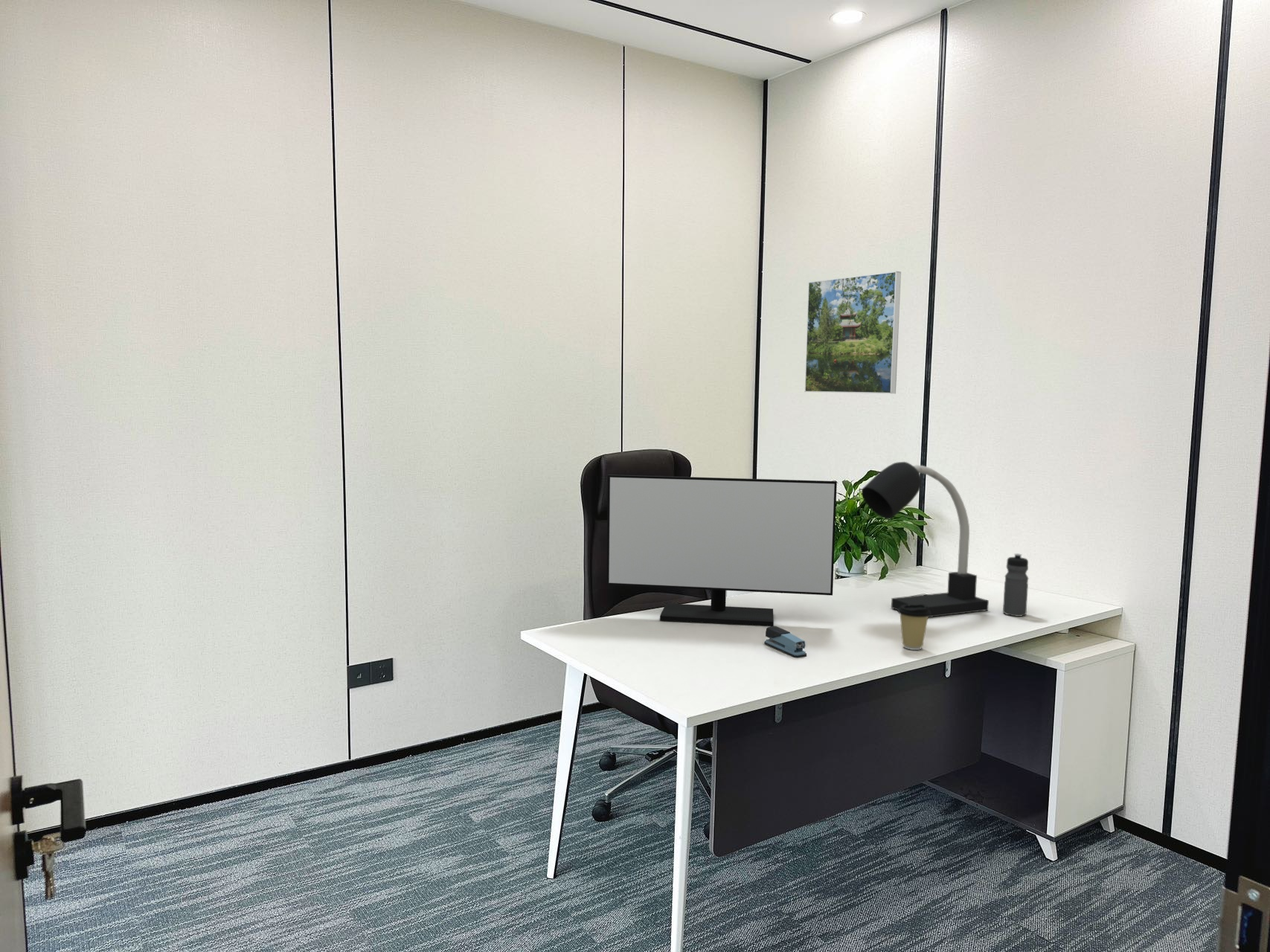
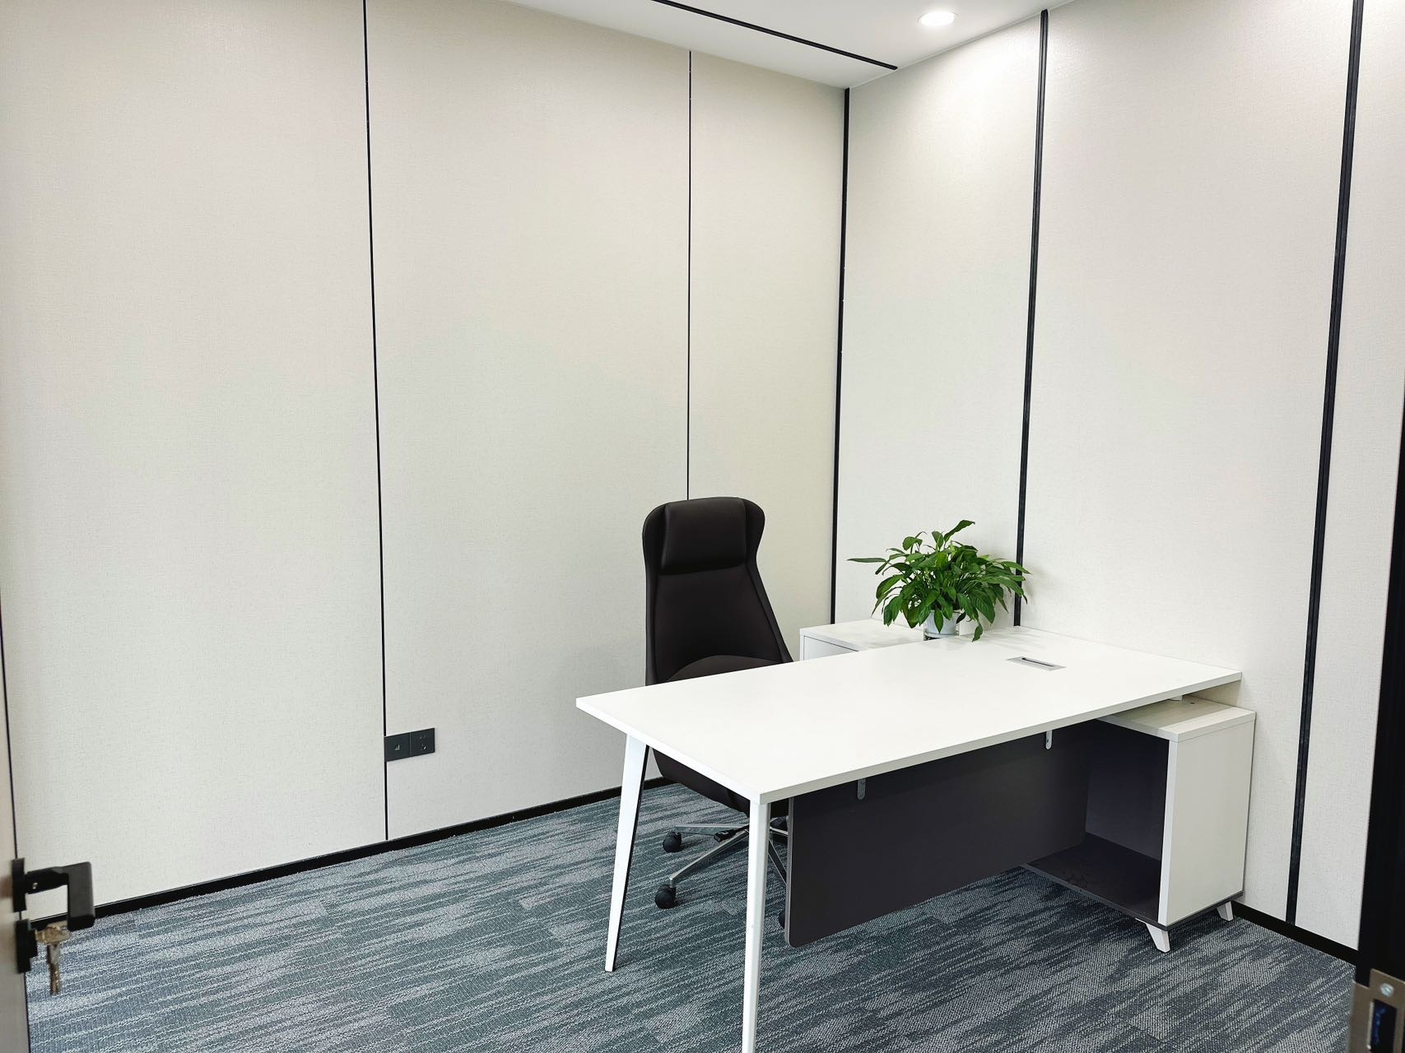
- monitor [606,474,838,627]
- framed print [804,271,902,394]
- stapler [763,625,807,658]
- coffee cup [897,604,931,651]
- desk lamp [861,461,990,618]
- water bottle [1002,553,1029,617]
